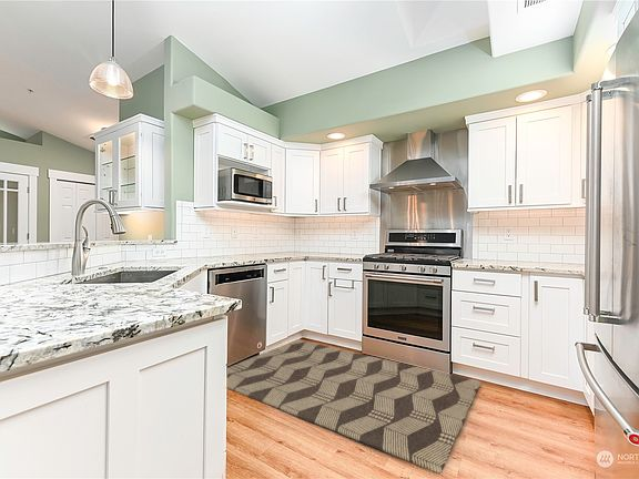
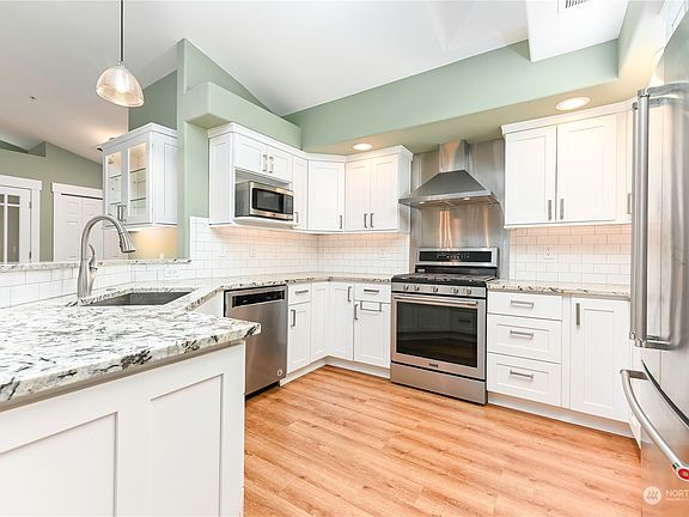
- rug [226,338,483,475]
